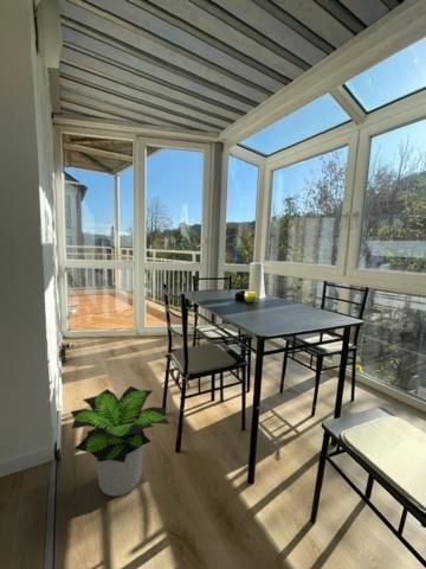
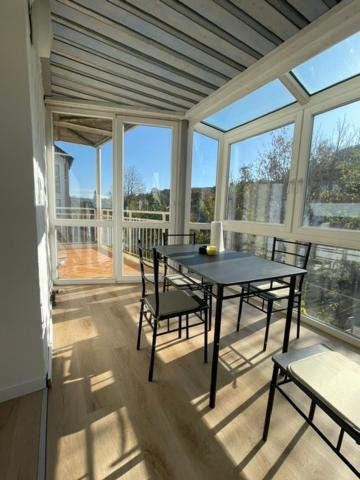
- potted plant [70,385,172,498]
